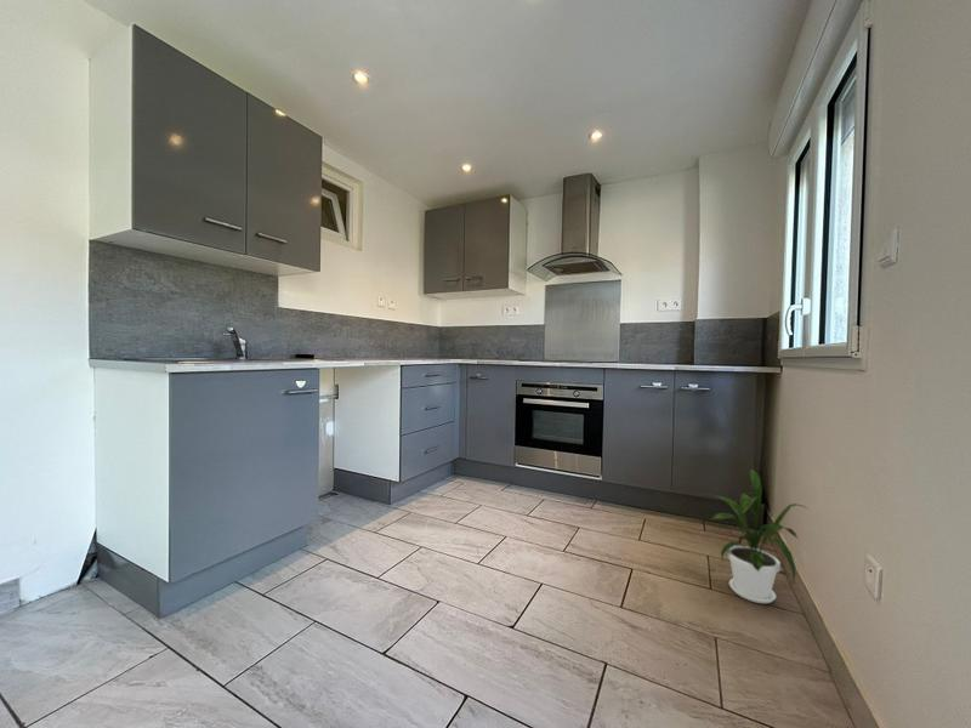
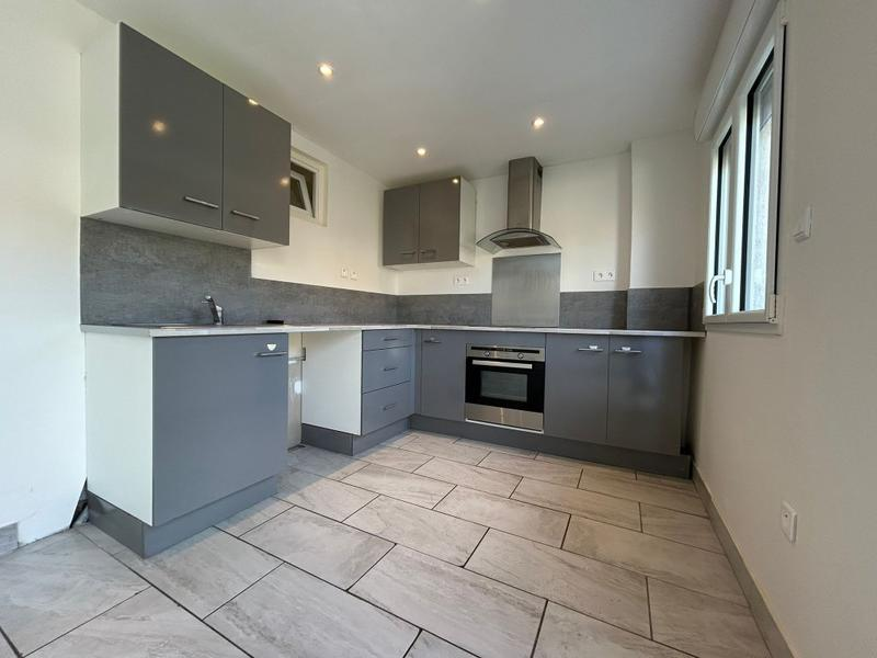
- house plant [700,468,808,604]
